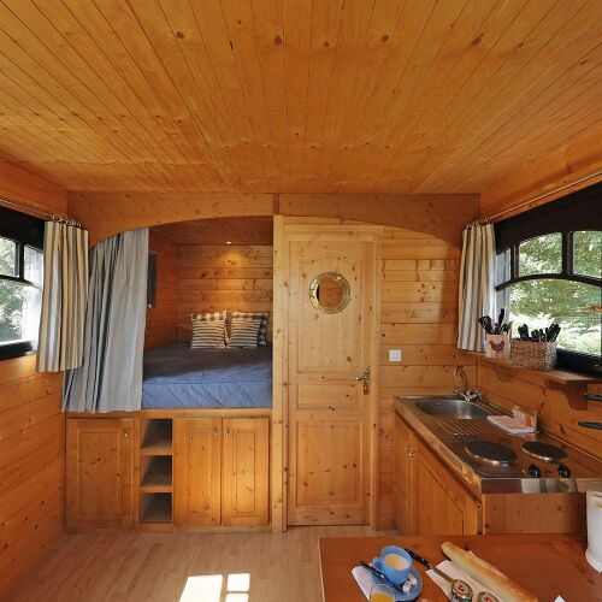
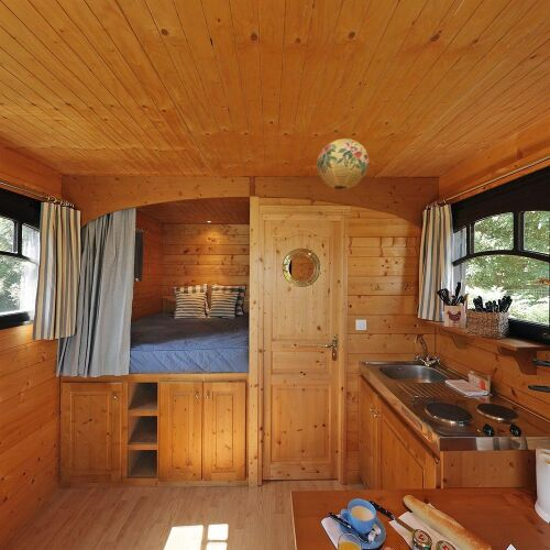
+ paper lantern [316,138,370,190]
